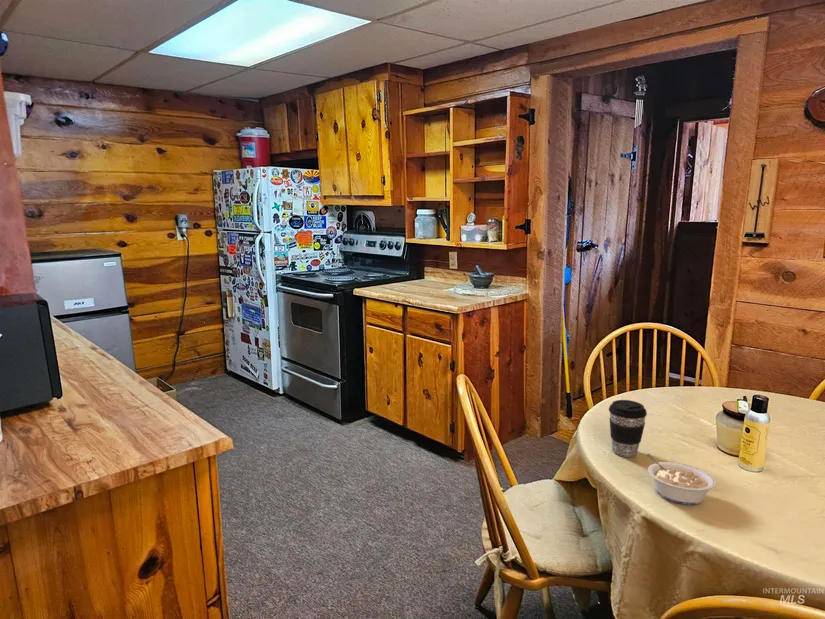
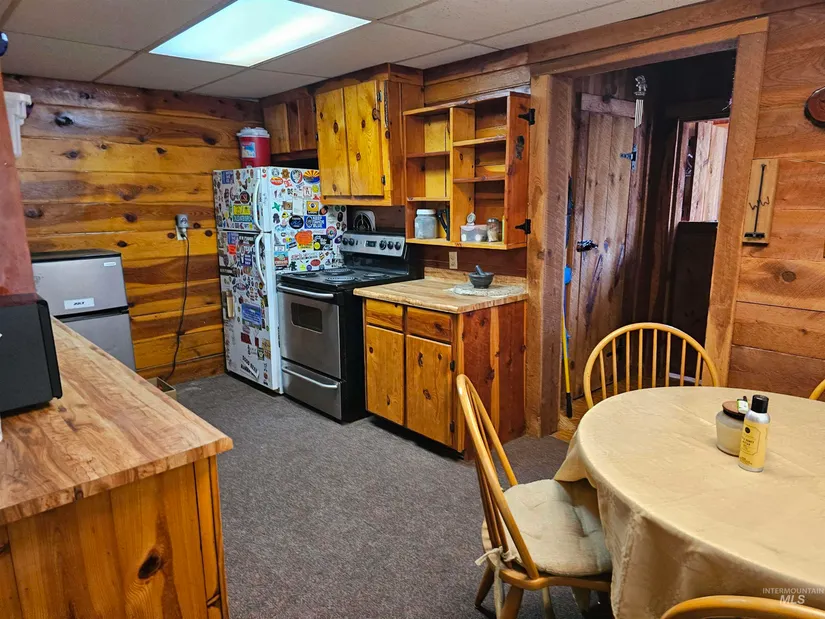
- legume [645,453,717,506]
- coffee cup [608,399,648,458]
